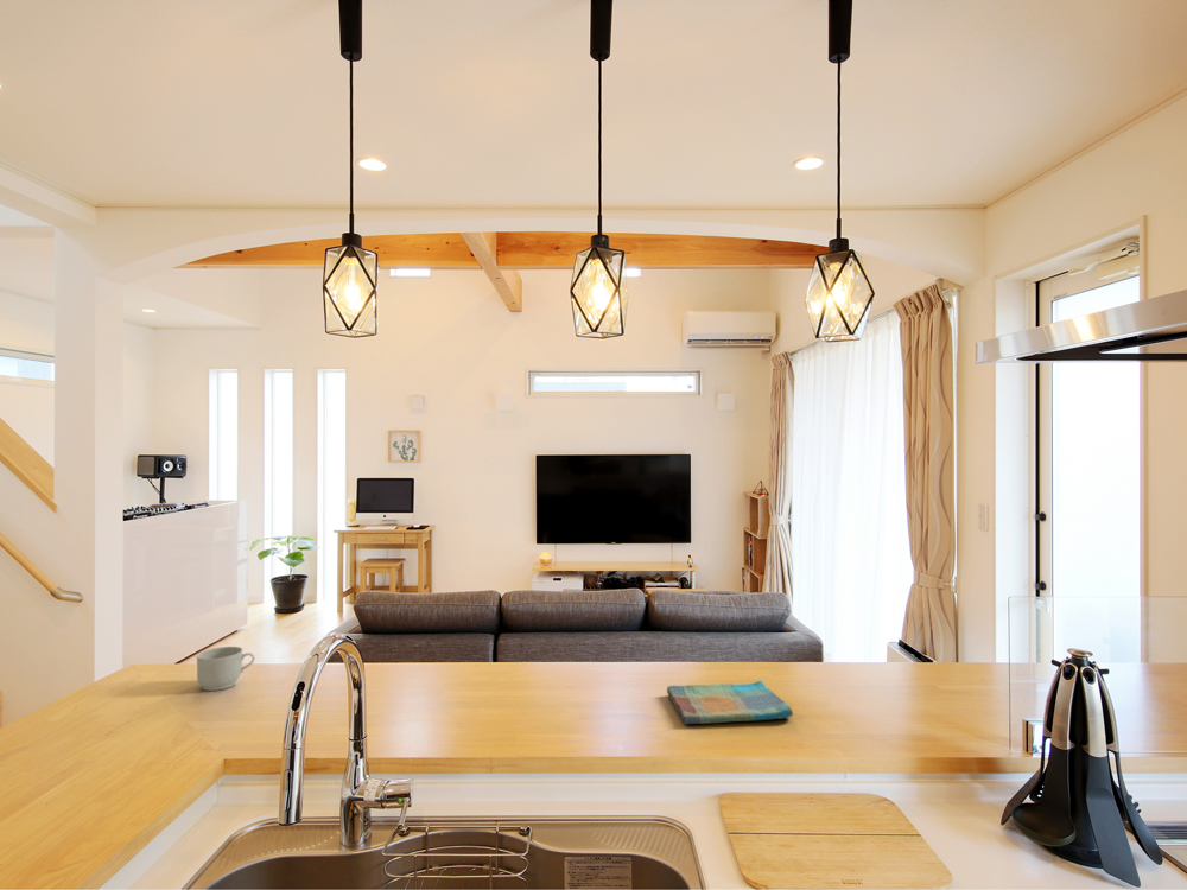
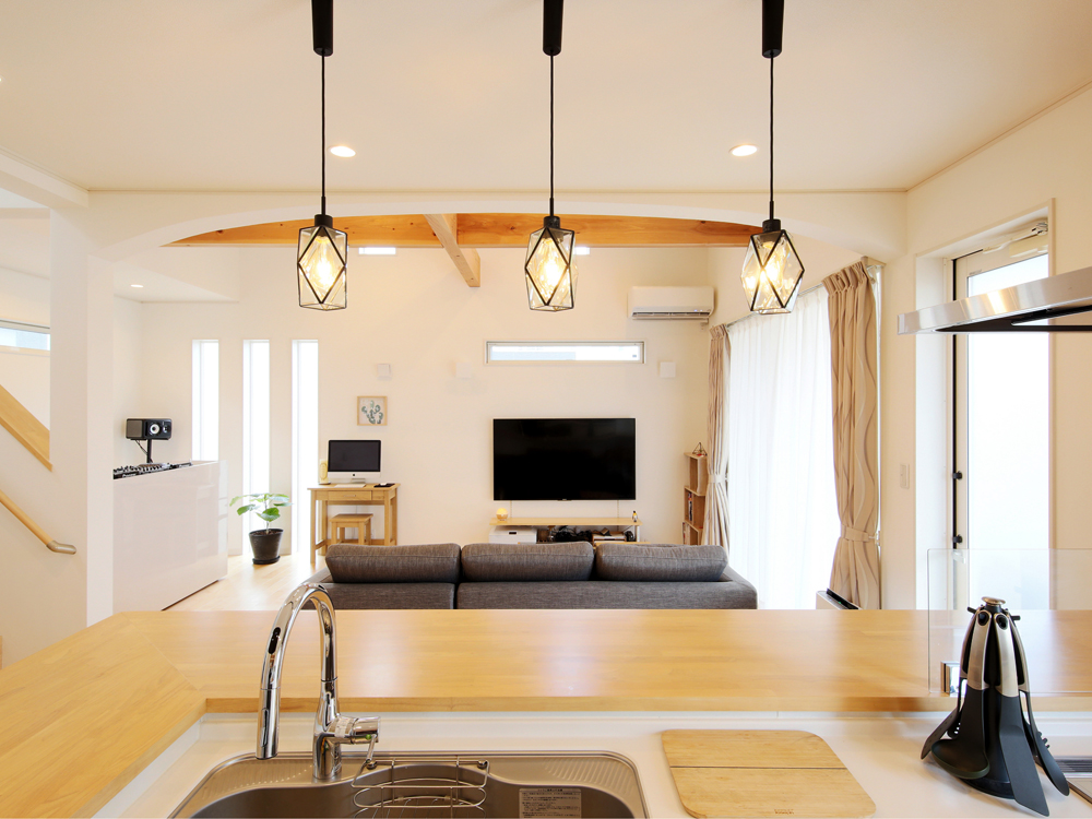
- dish towel [666,679,794,725]
- mug [196,646,256,692]
